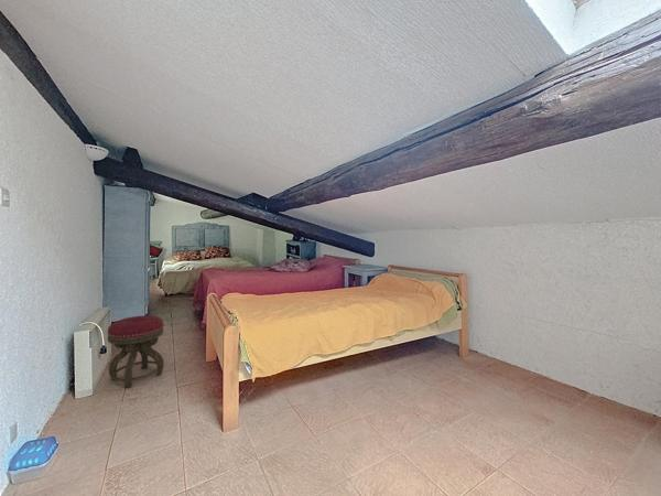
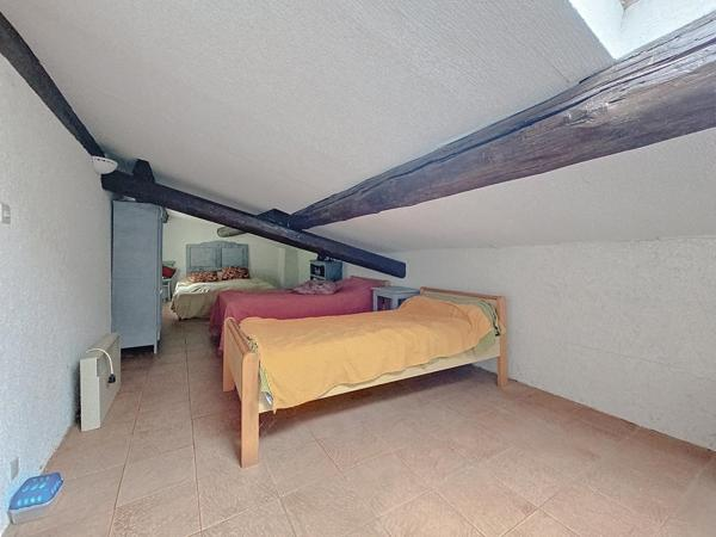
- stool [107,314,165,389]
